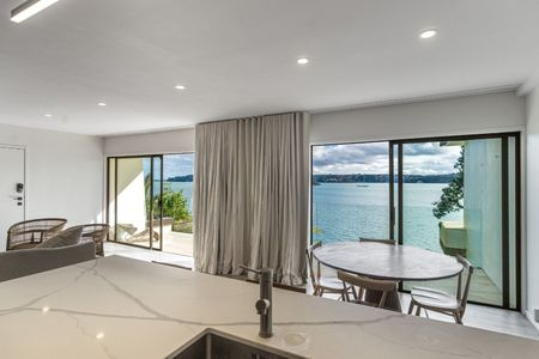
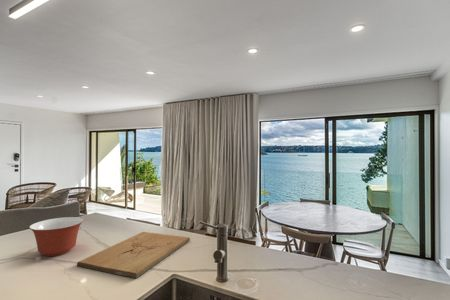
+ cutting board [76,231,191,279]
+ mixing bowl [28,216,85,257]
